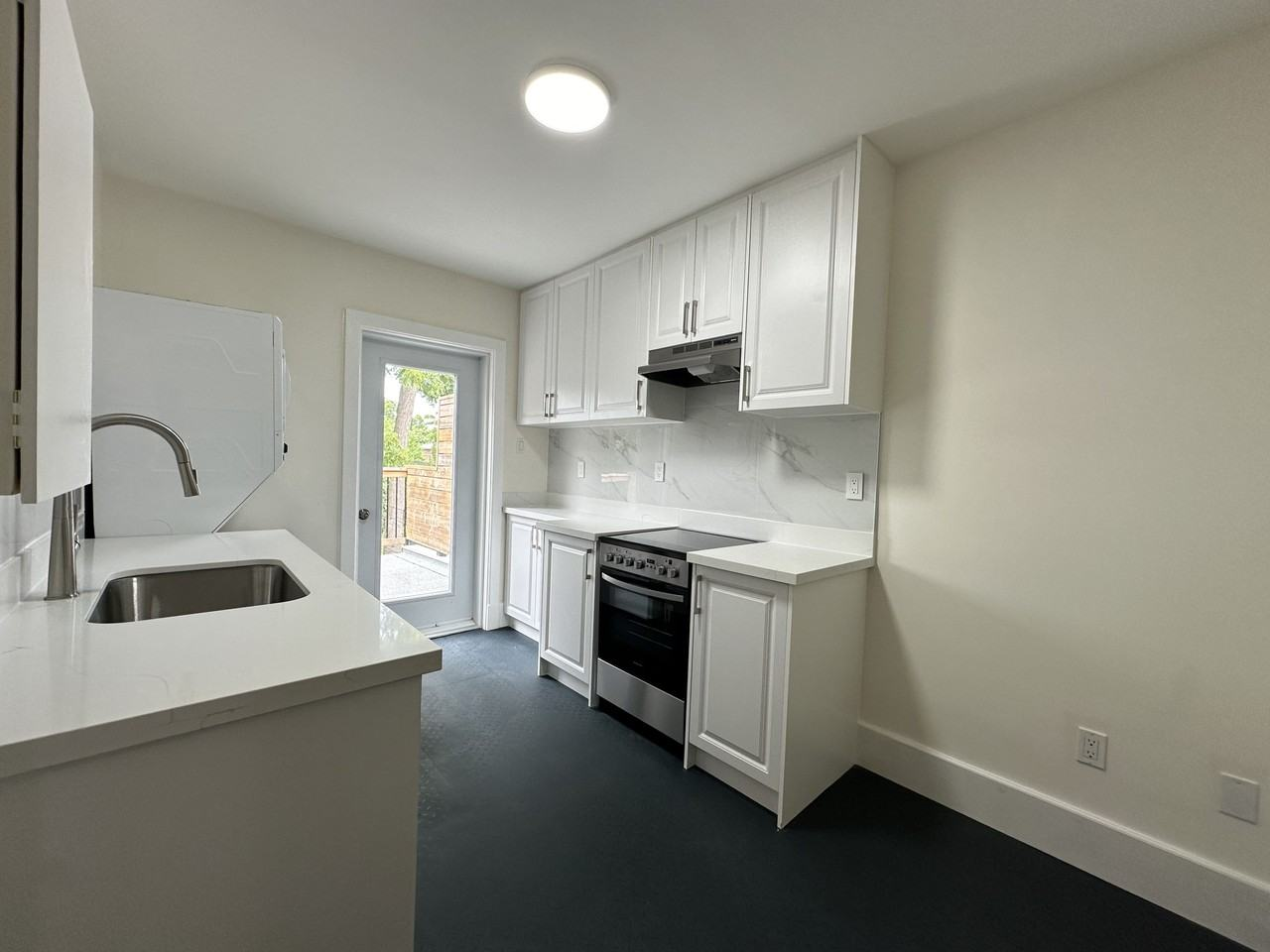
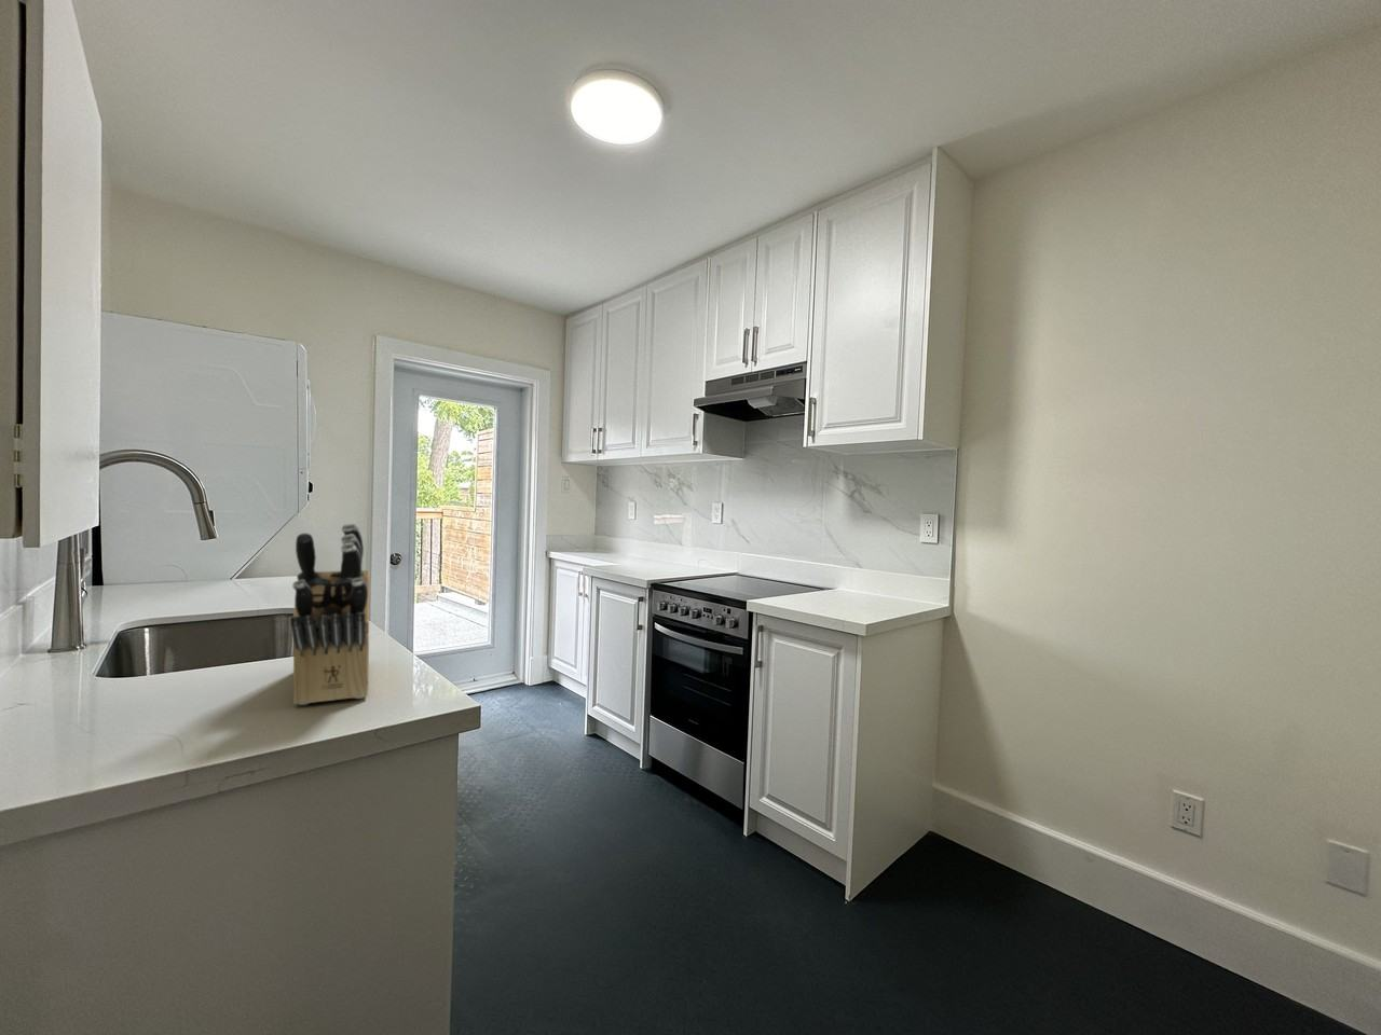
+ knife block [289,522,370,707]
